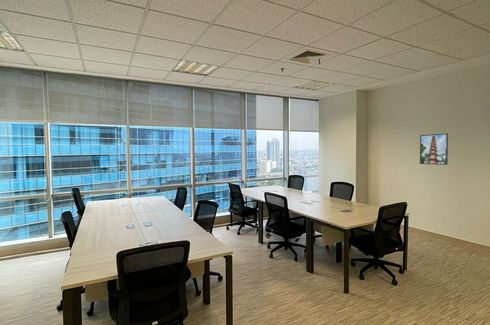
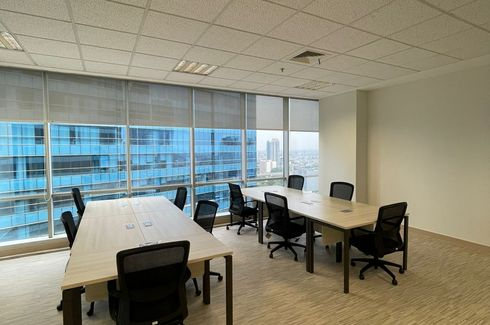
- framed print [419,132,449,166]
